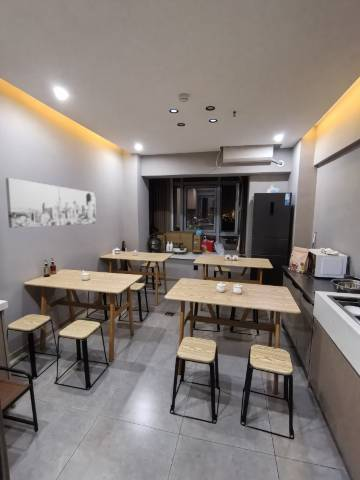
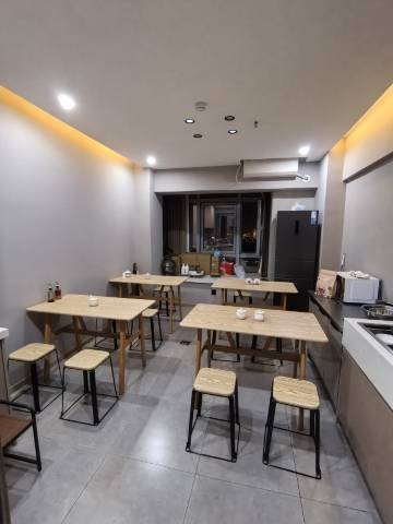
- wall art [5,177,97,229]
